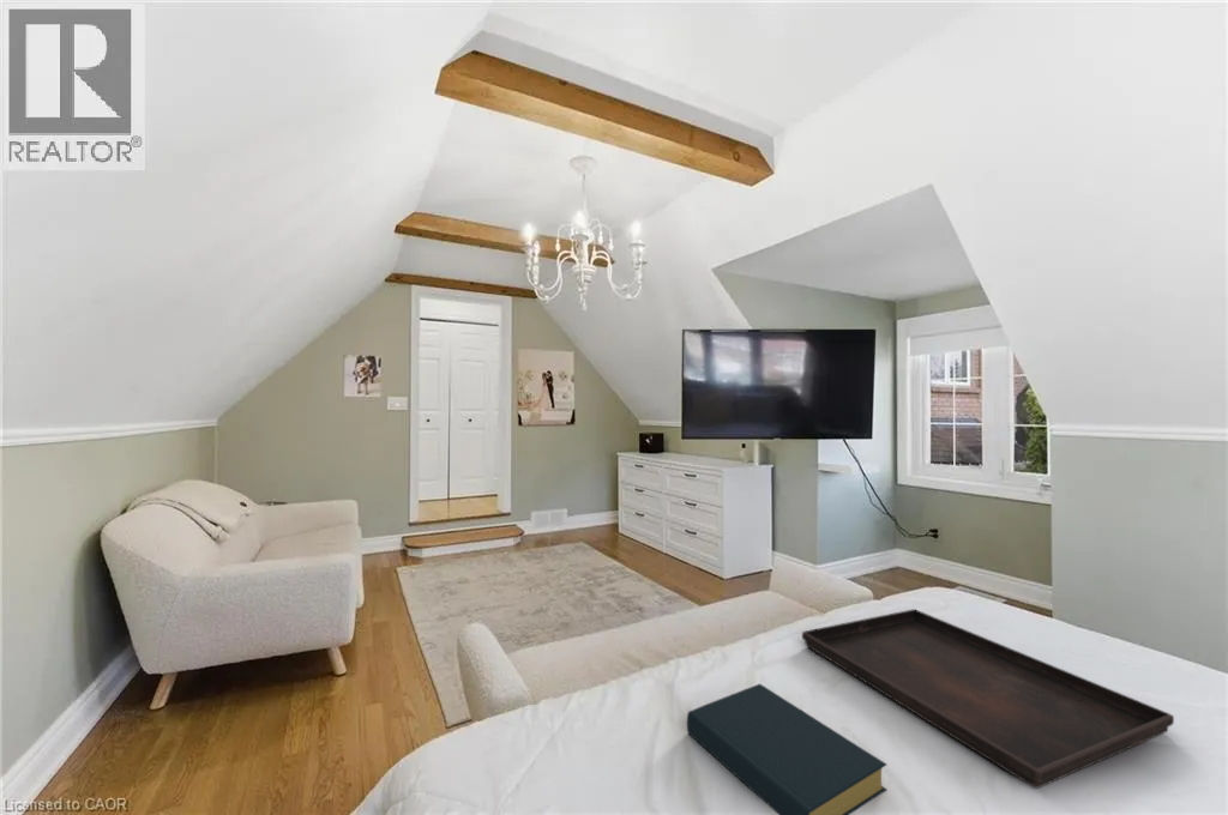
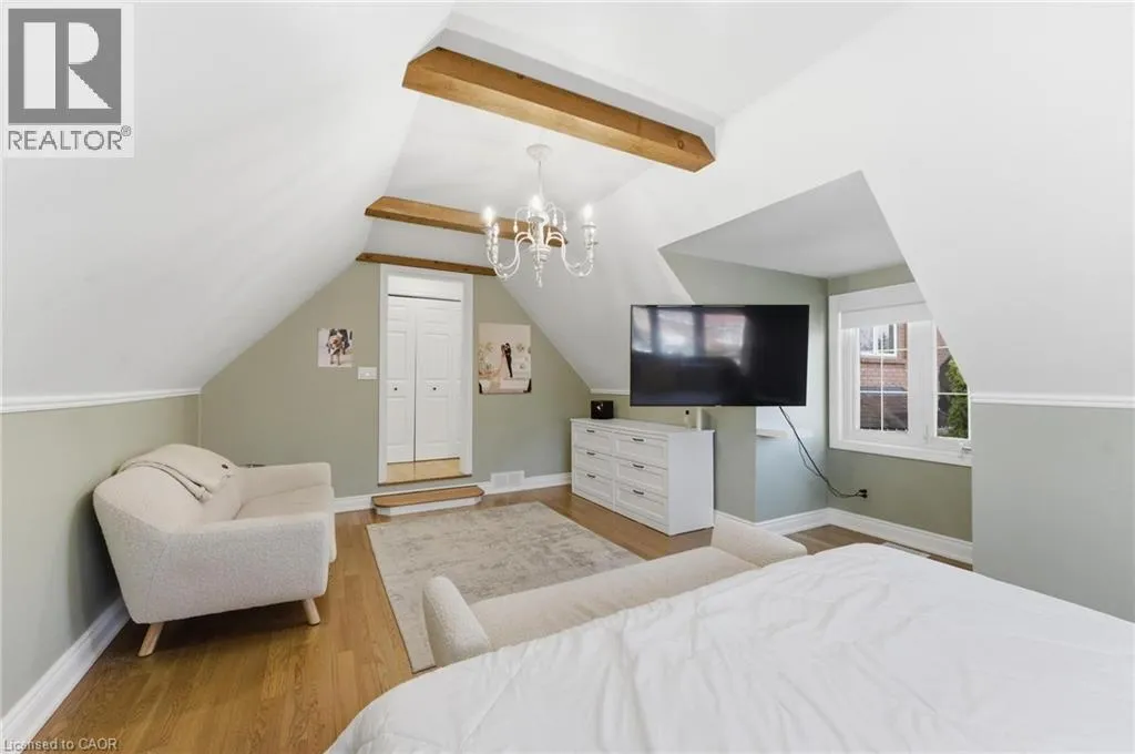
- serving tray [801,608,1175,790]
- hardback book [686,683,887,815]
